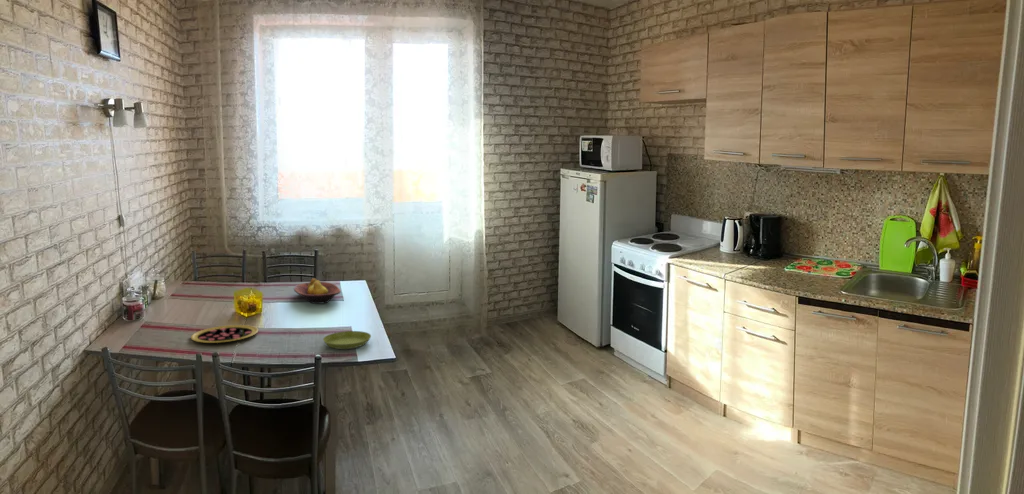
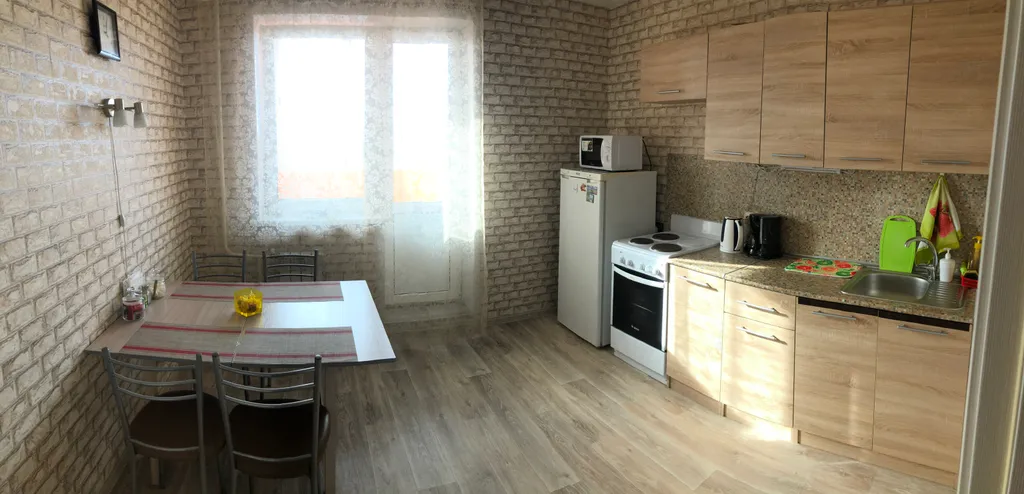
- fruit bowl [293,277,342,305]
- pizza [190,324,259,344]
- saucer [322,330,372,350]
